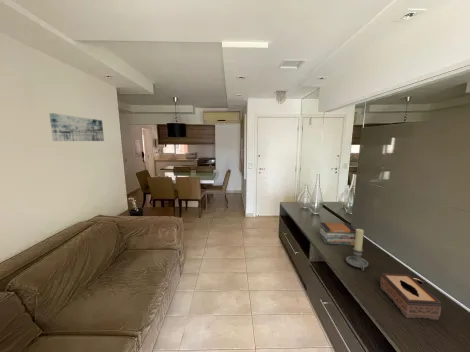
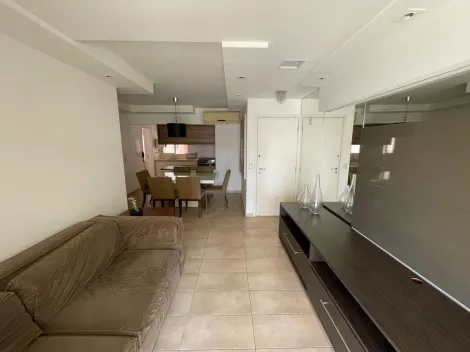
- wall art [48,112,105,142]
- tissue box [379,272,442,321]
- book stack [319,222,356,246]
- candle holder [345,228,369,272]
